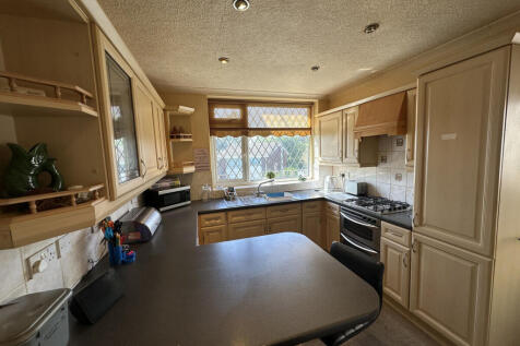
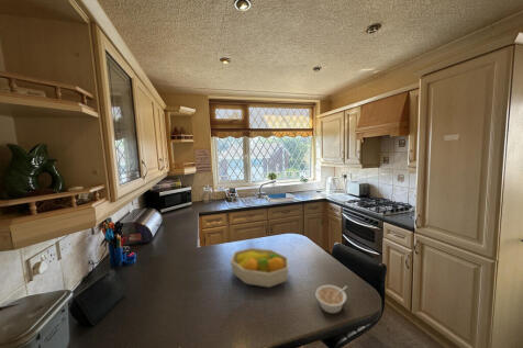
+ fruit bowl [230,247,290,289]
+ legume [314,284,349,314]
